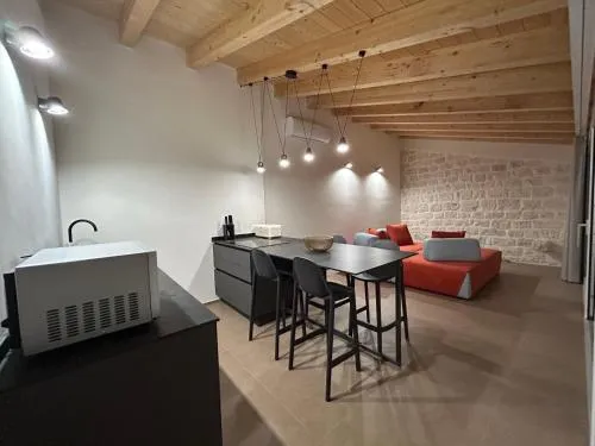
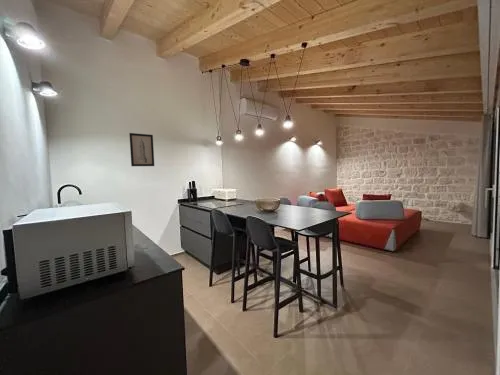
+ wall art [128,132,155,167]
